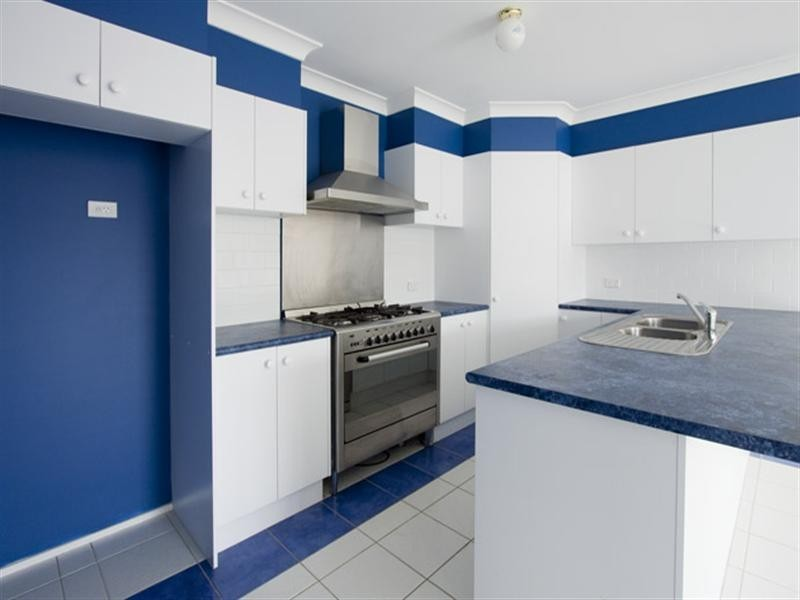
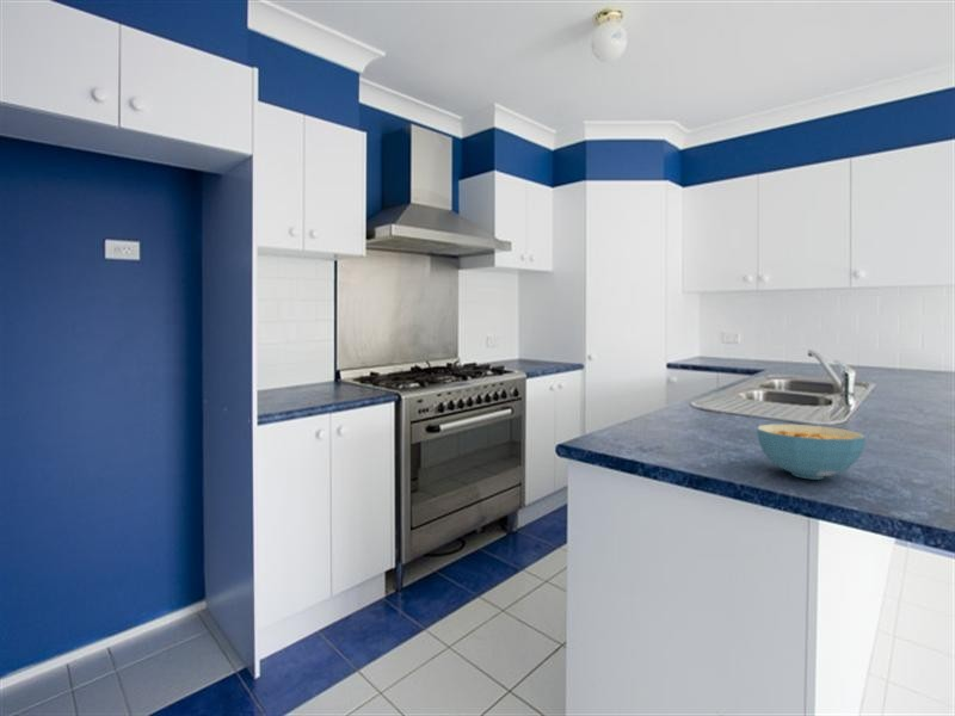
+ cereal bowl [756,424,867,481]
